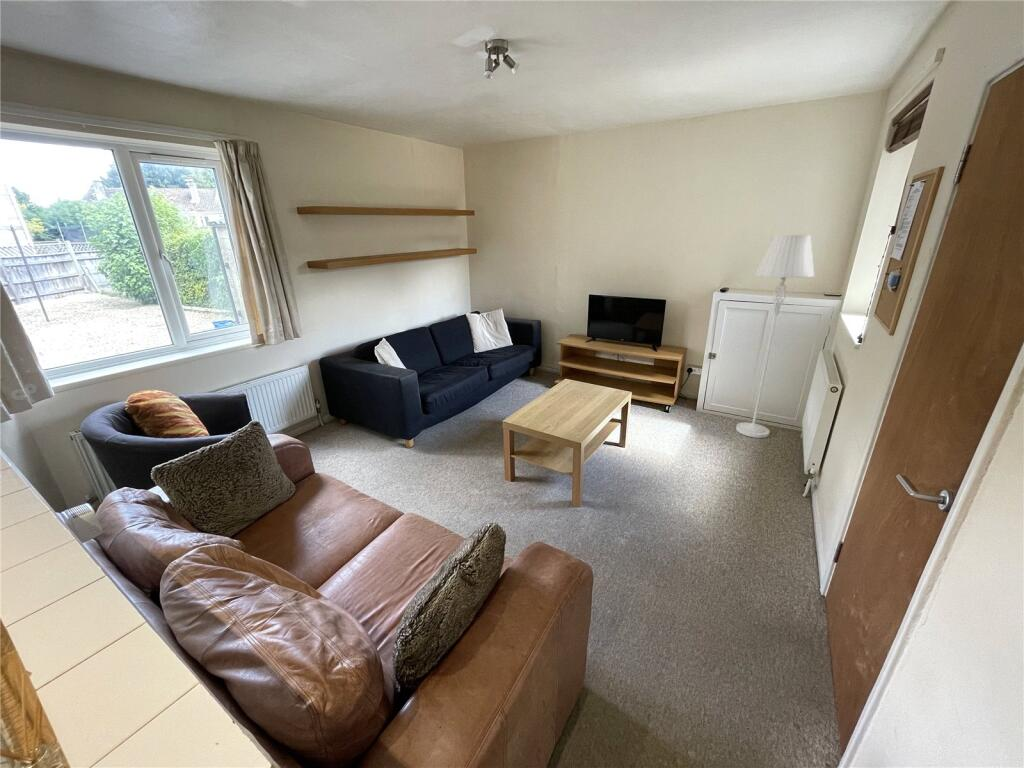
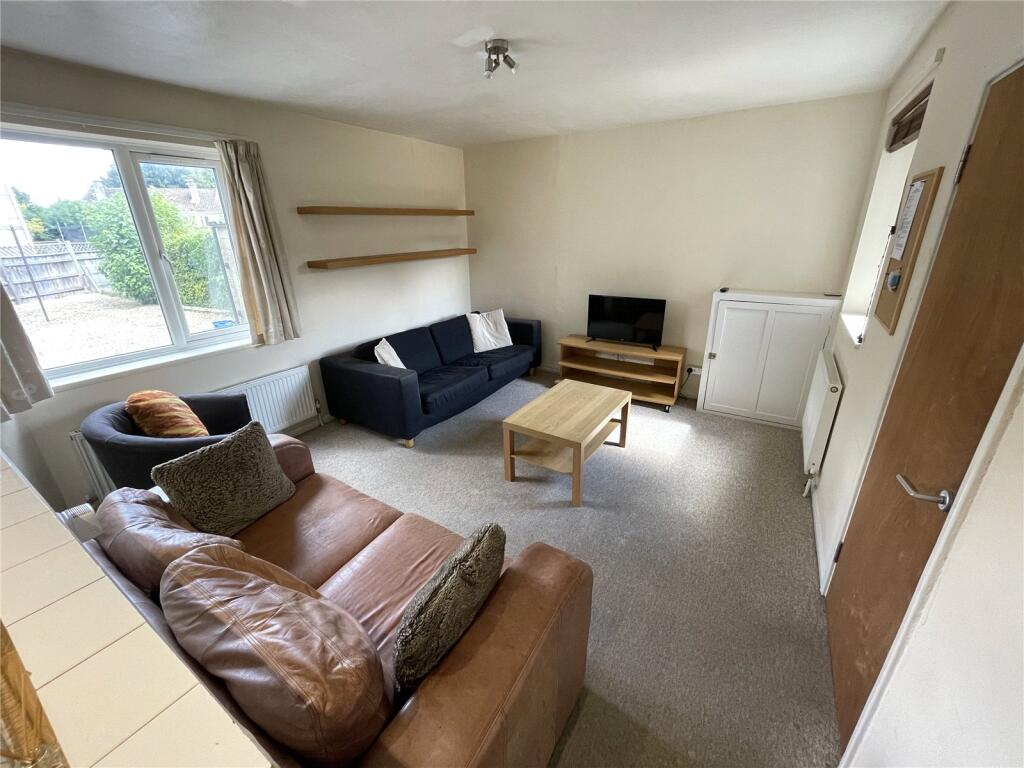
- floor lamp [735,234,815,439]
